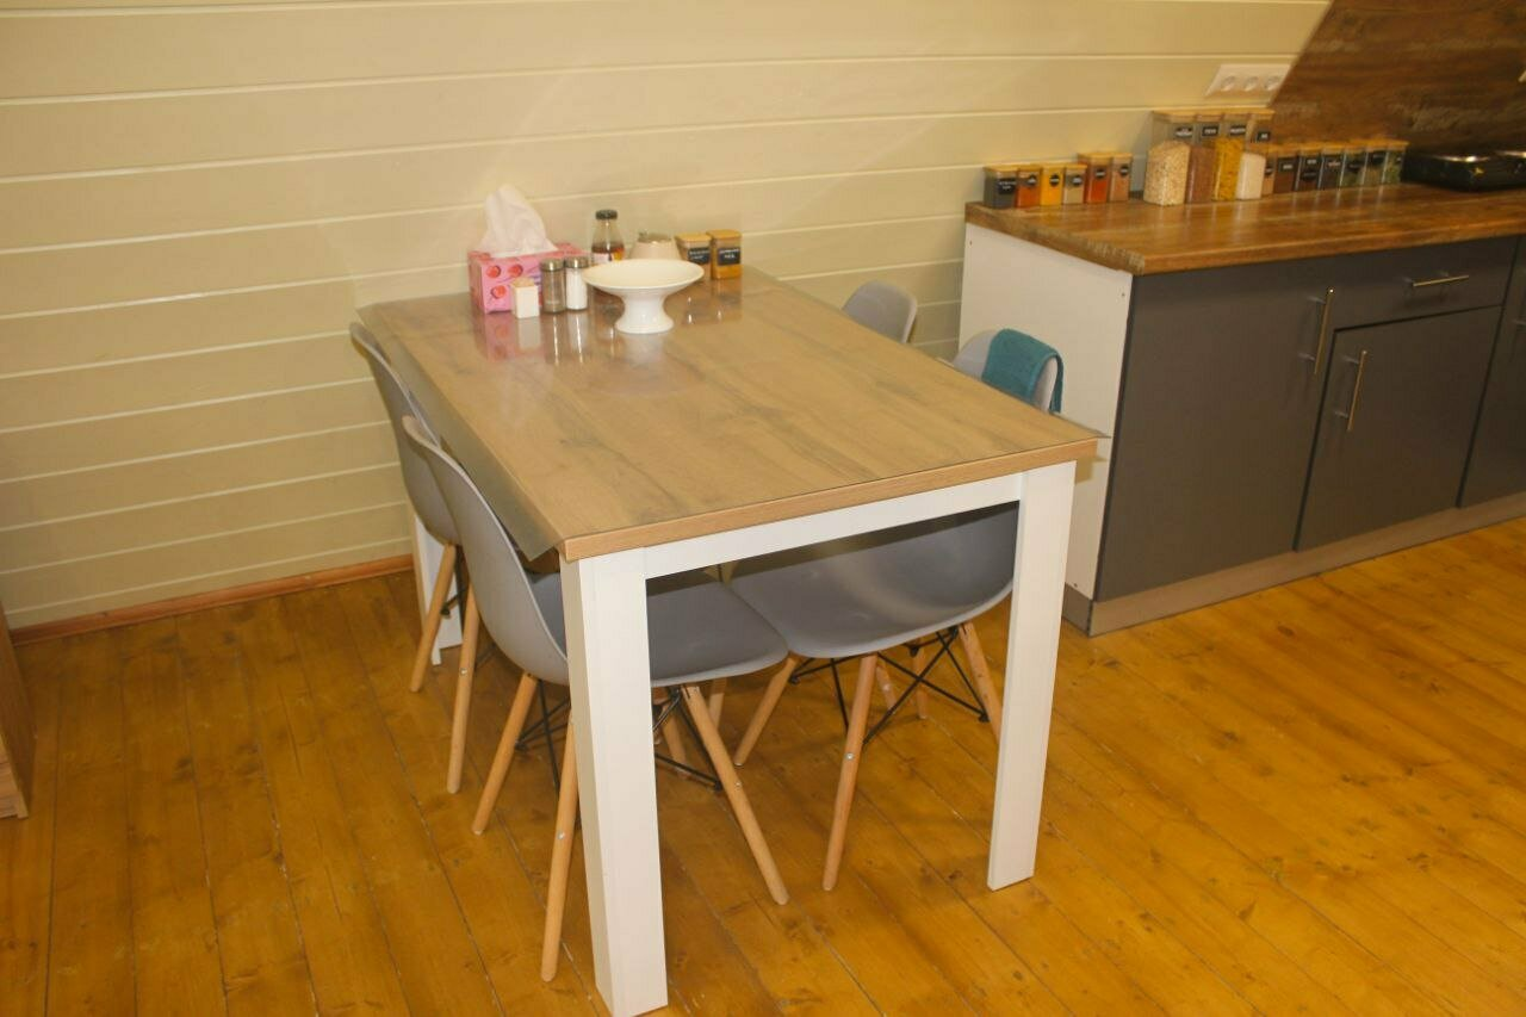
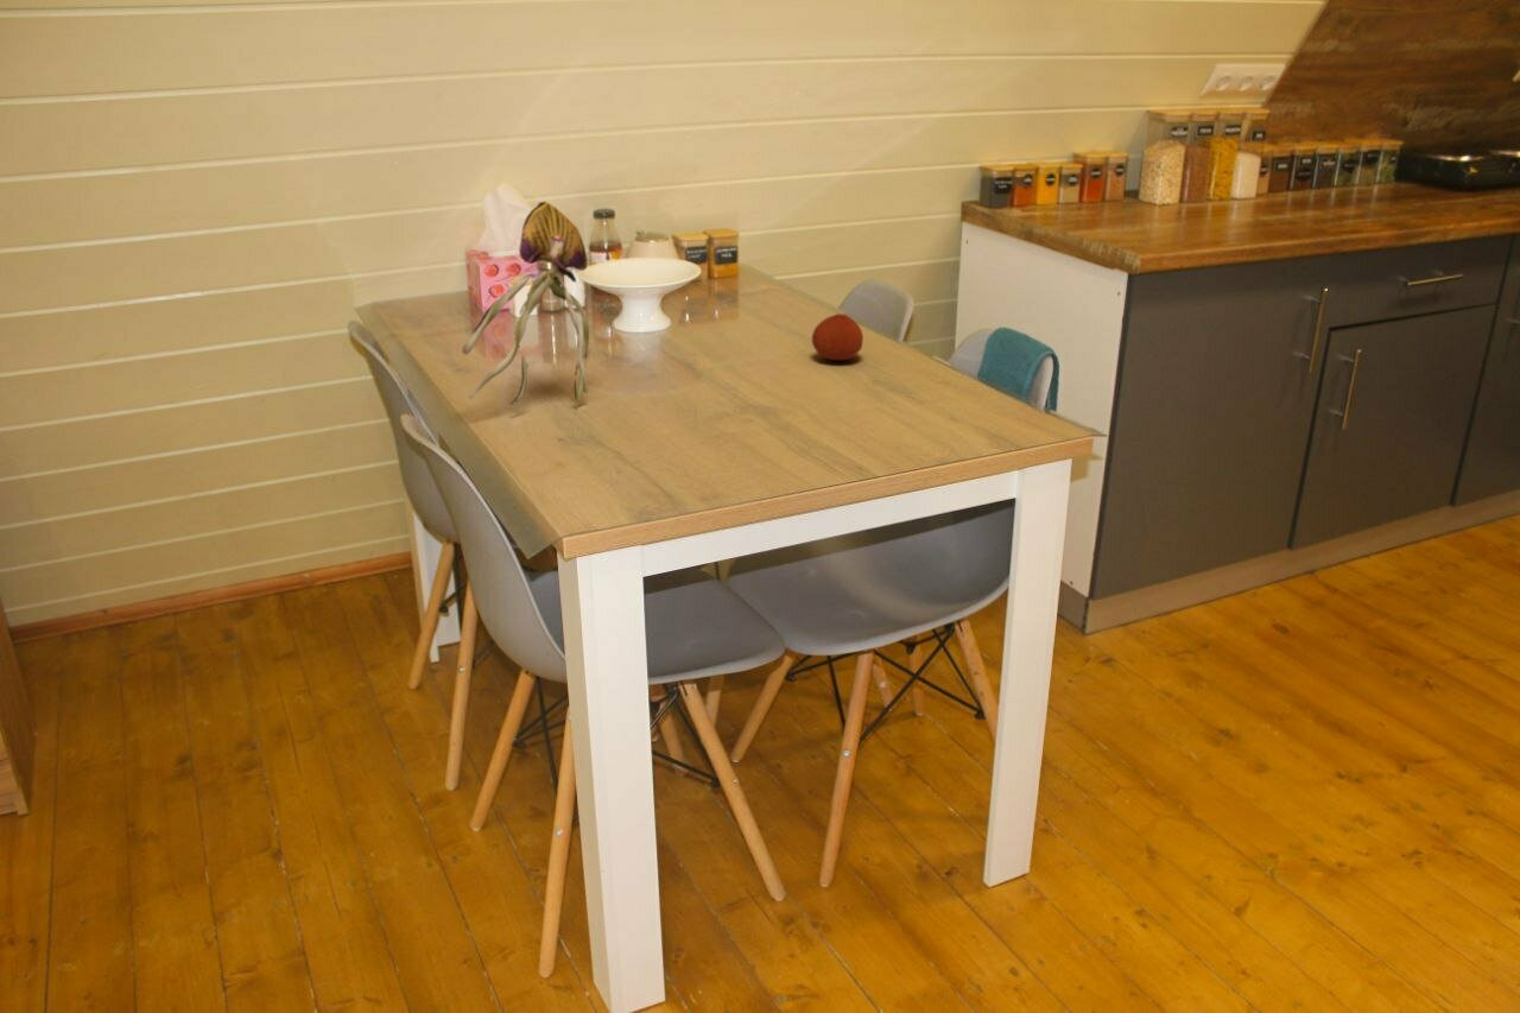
+ fruit [811,312,864,361]
+ flower [461,201,590,409]
